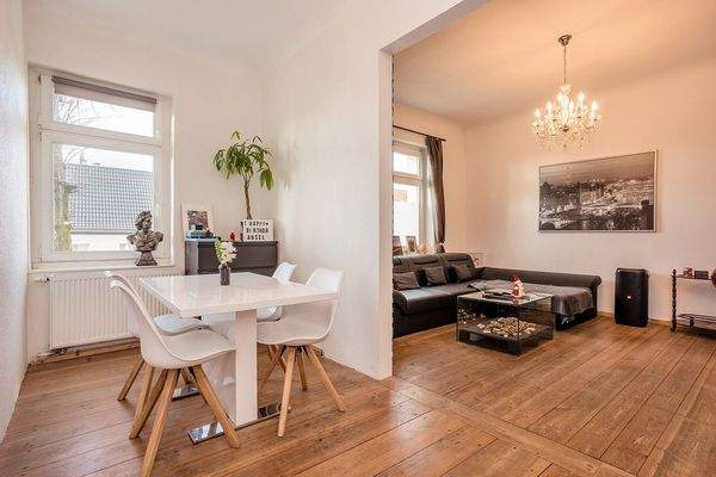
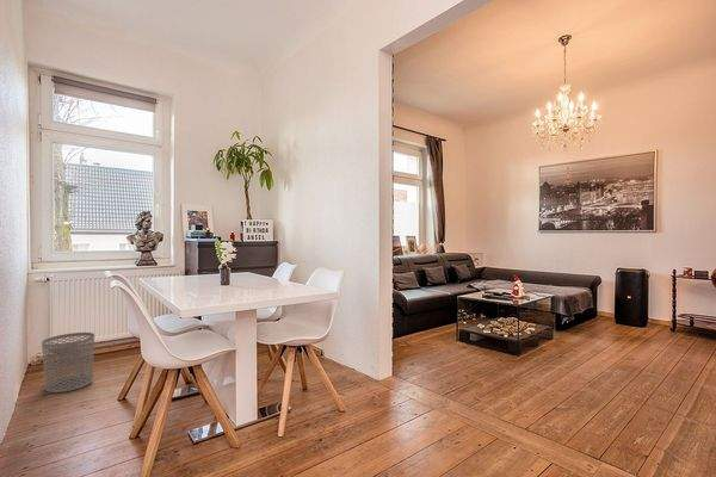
+ waste bin [41,332,95,394]
